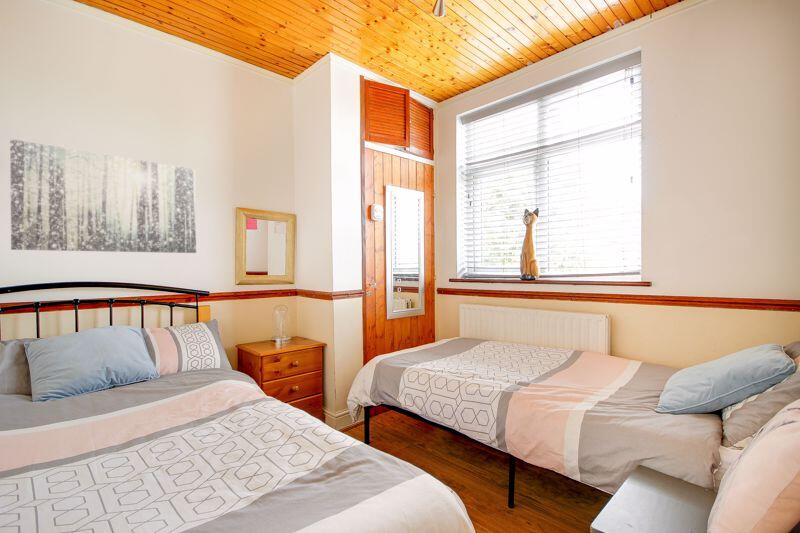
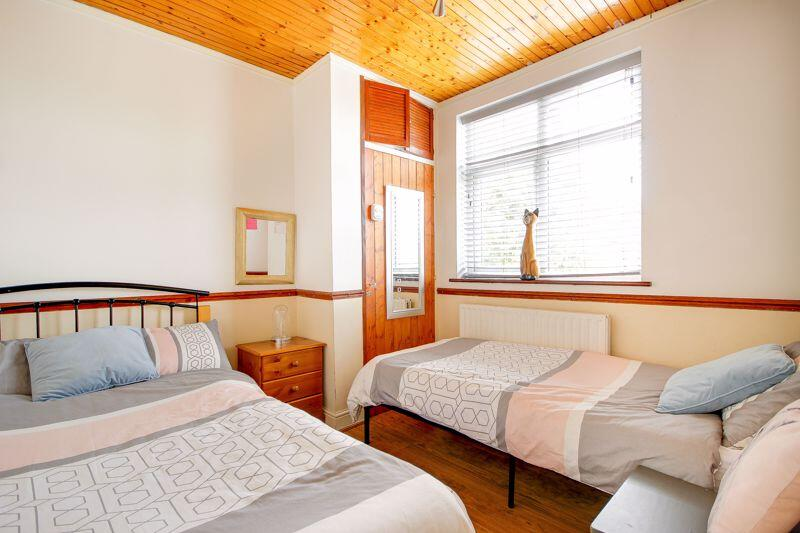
- wall art [9,138,197,254]
